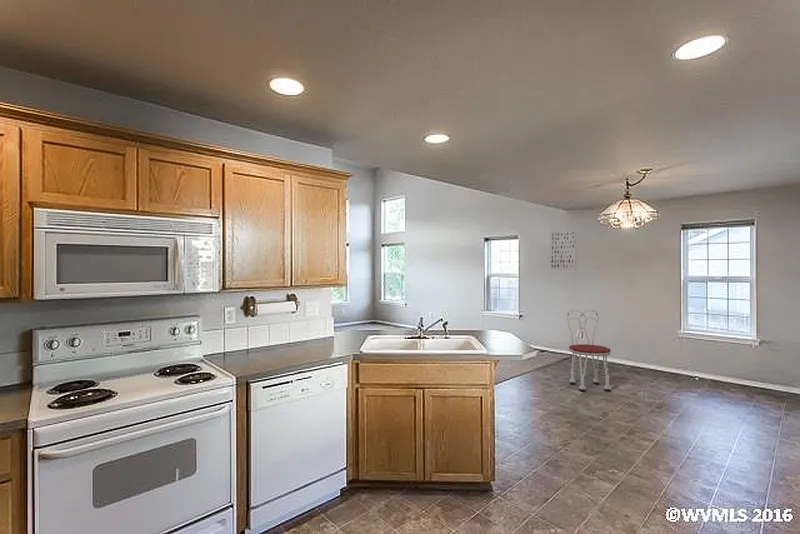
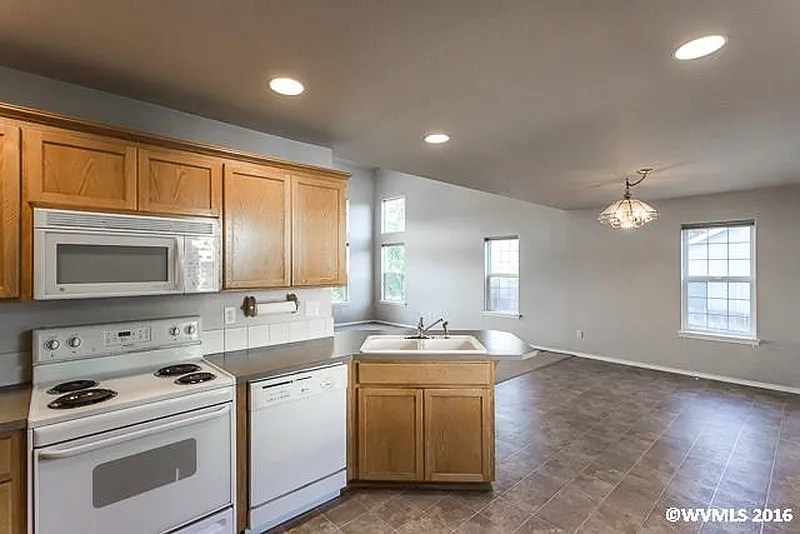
- wall art [550,229,577,271]
- dining chair [565,309,612,393]
